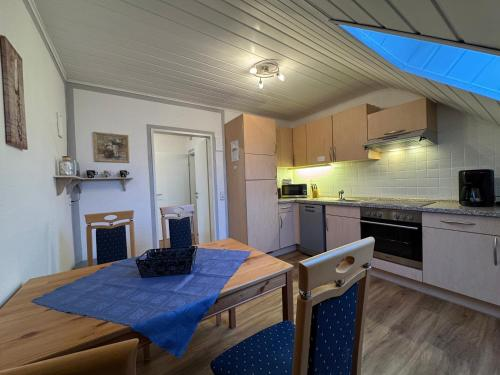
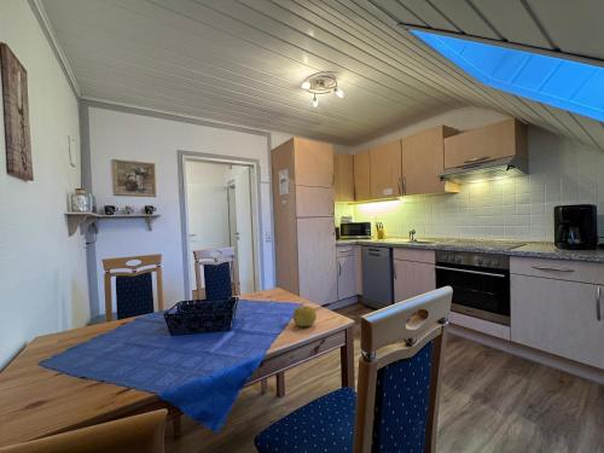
+ fruit [292,304,318,327]
